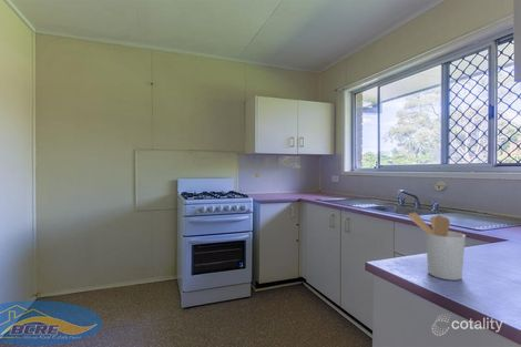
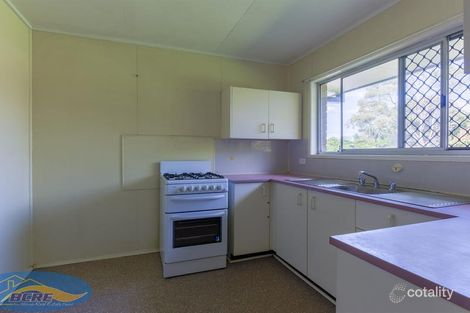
- utensil holder [405,212,467,282]
